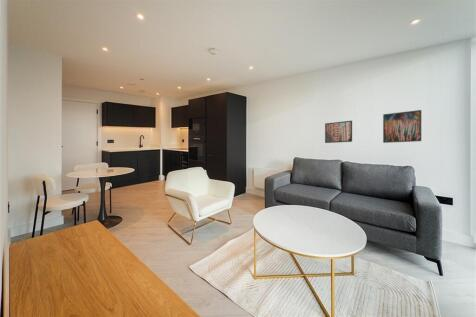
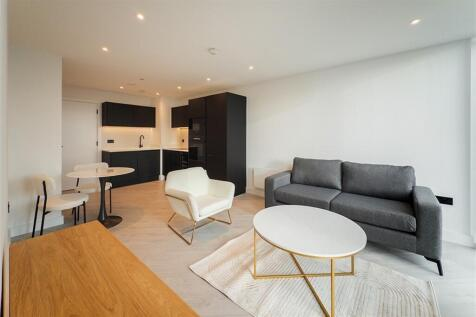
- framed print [324,120,353,144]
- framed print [382,109,422,144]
